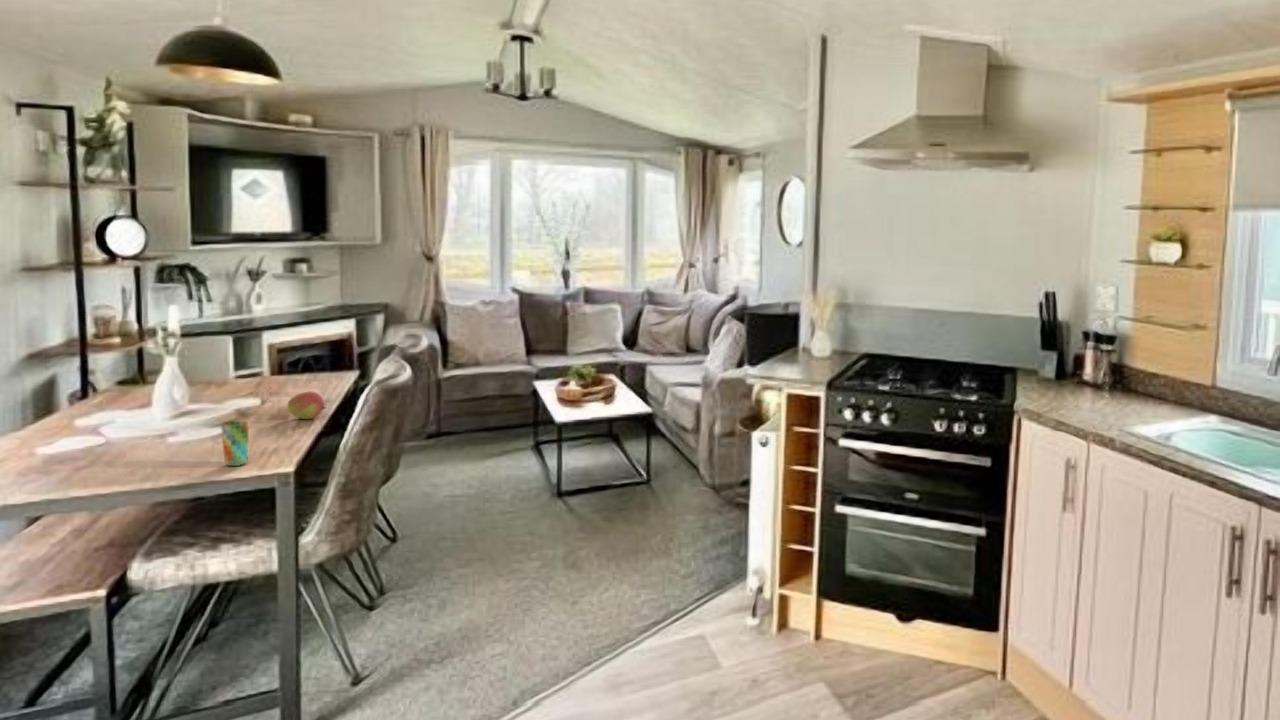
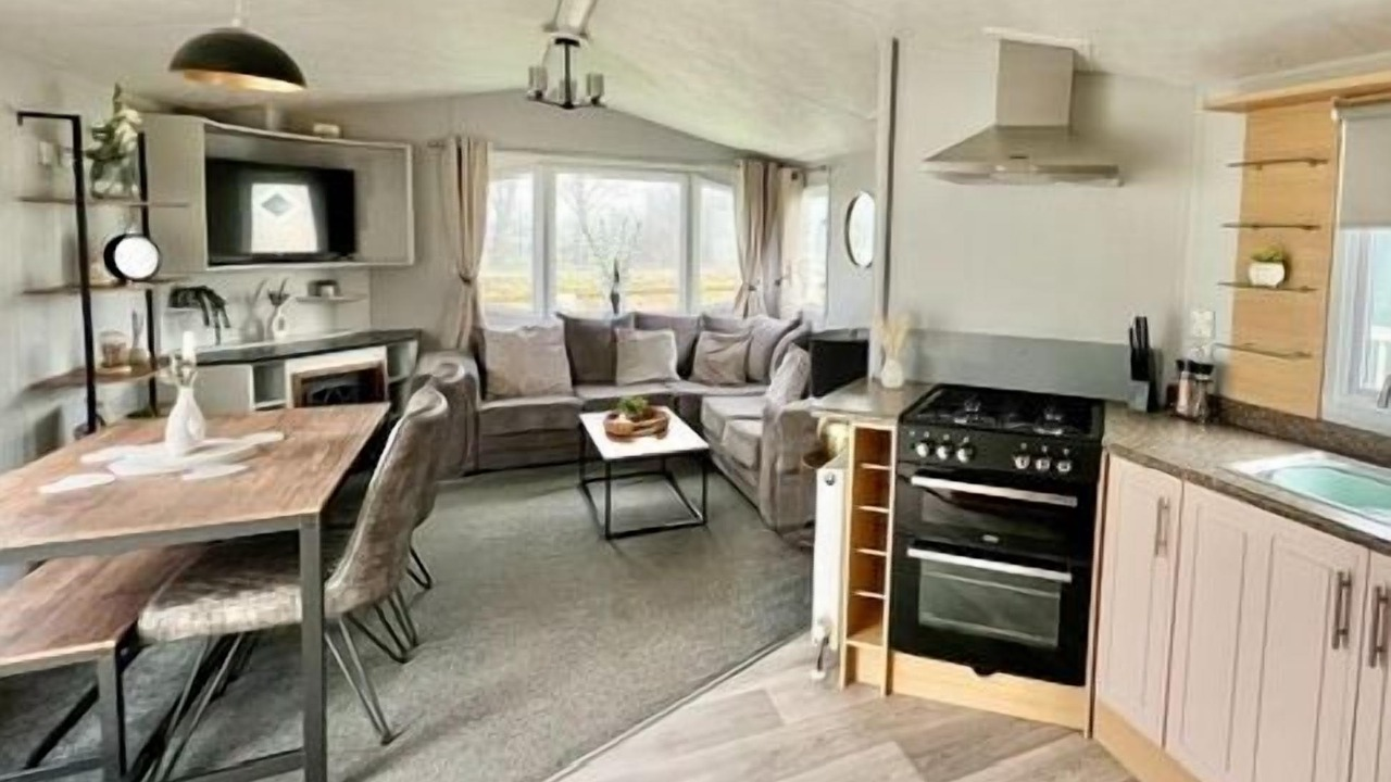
- fruit [287,390,327,420]
- cup [220,420,250,467]
